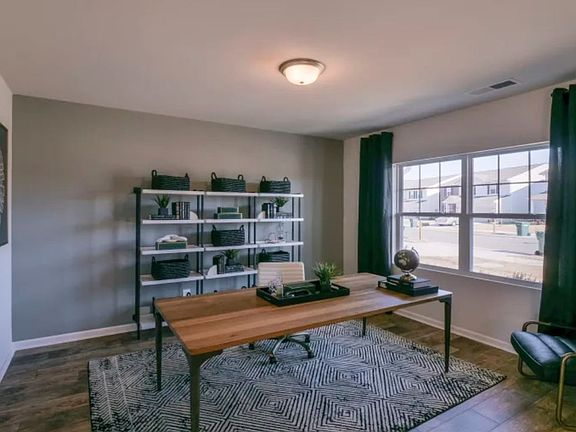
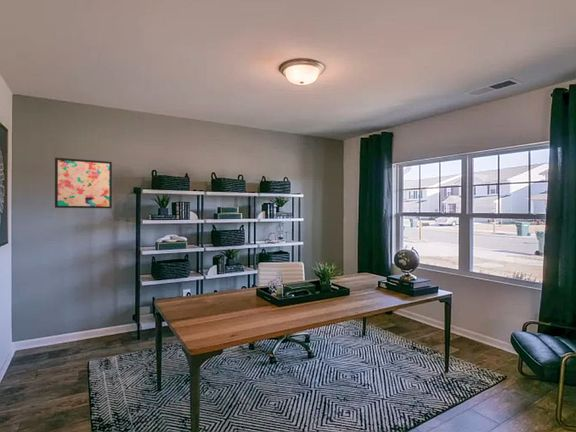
+ wall art [54,157,113,209]
